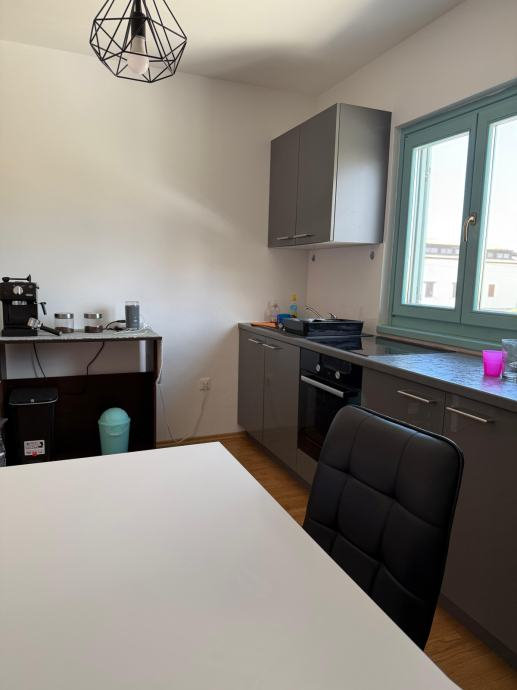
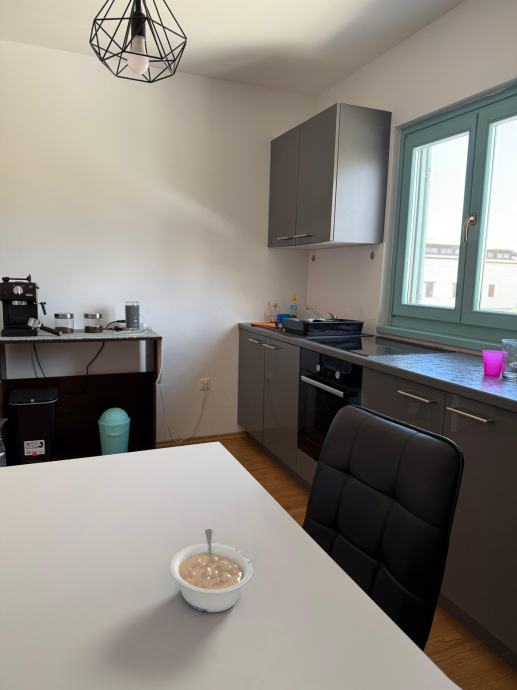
+ legume [169,528,253,613]
